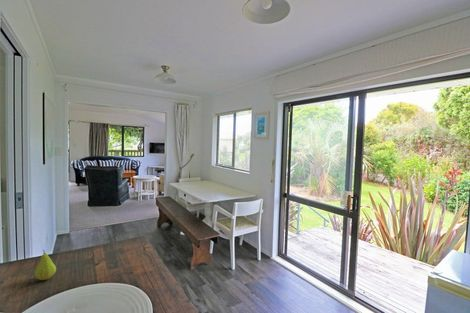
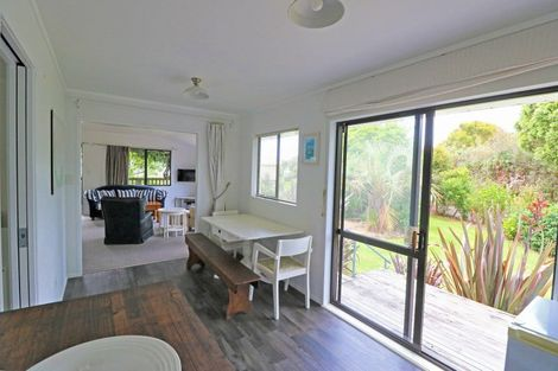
- fruit [33,248,57,281]
